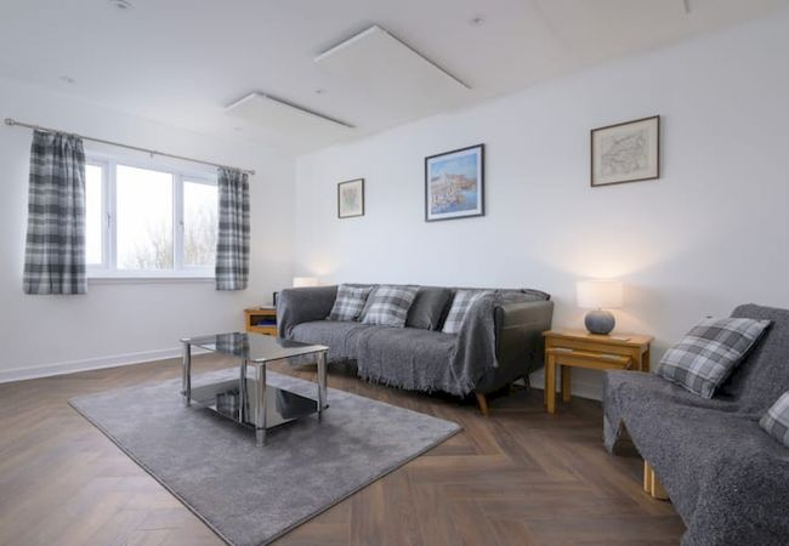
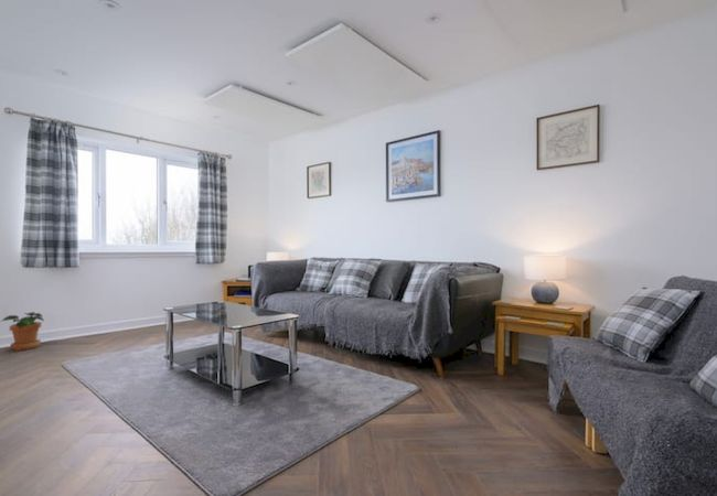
+ potted plant [1,311,45,352]
